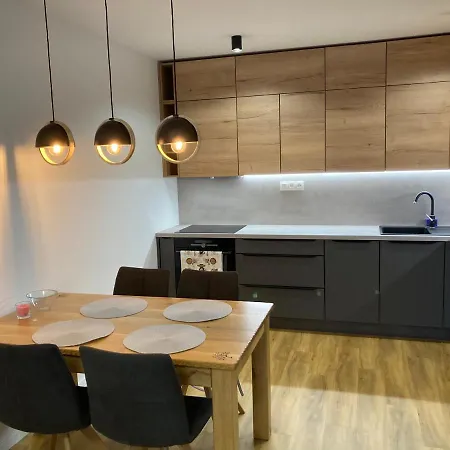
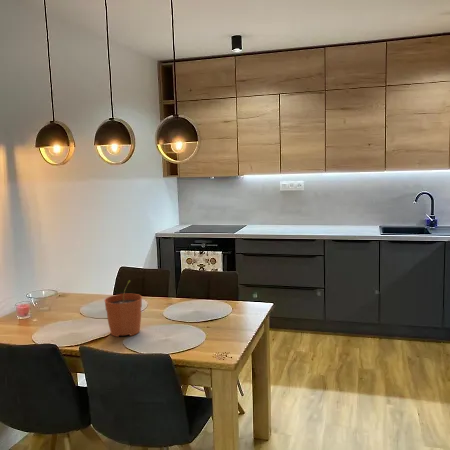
+ plant pot [103,279,143,338]
